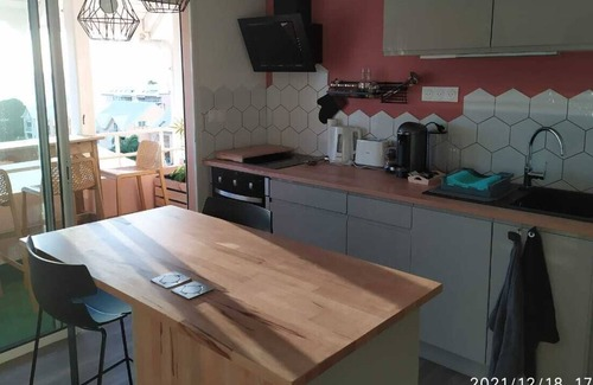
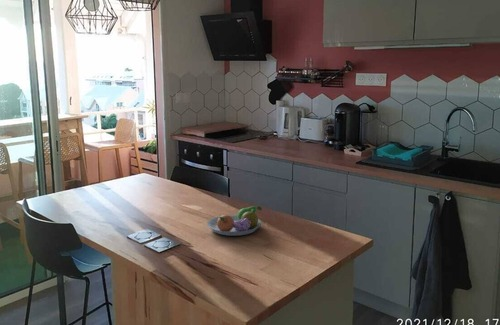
+ fruit bowl [206,205,263,237]
